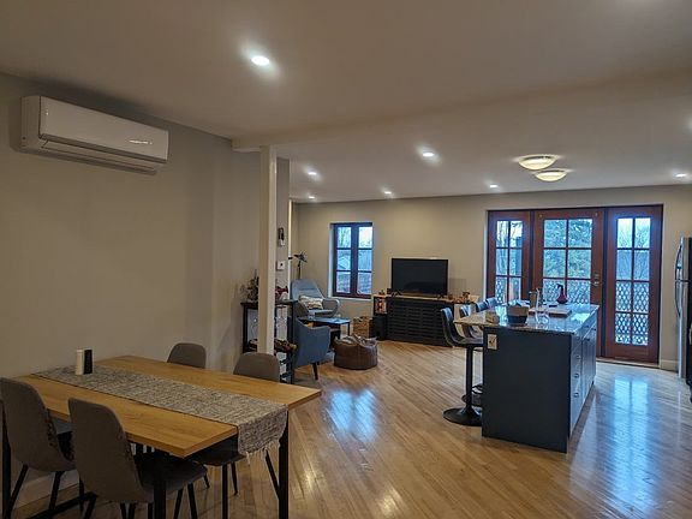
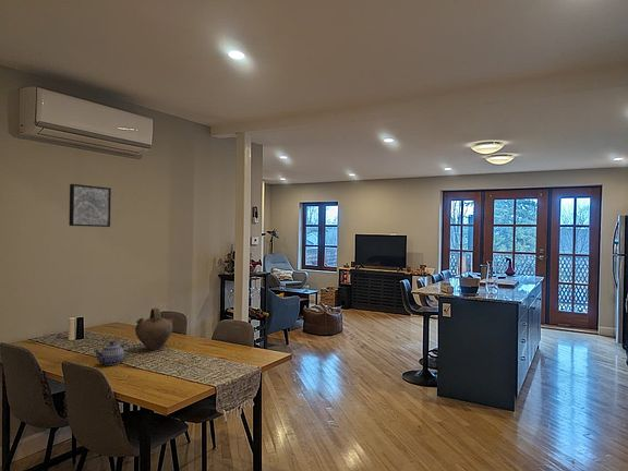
+ wall art [68,183,112,228]
+ jug [134,307,177,351]
+ teapot [92,340,131,366]
